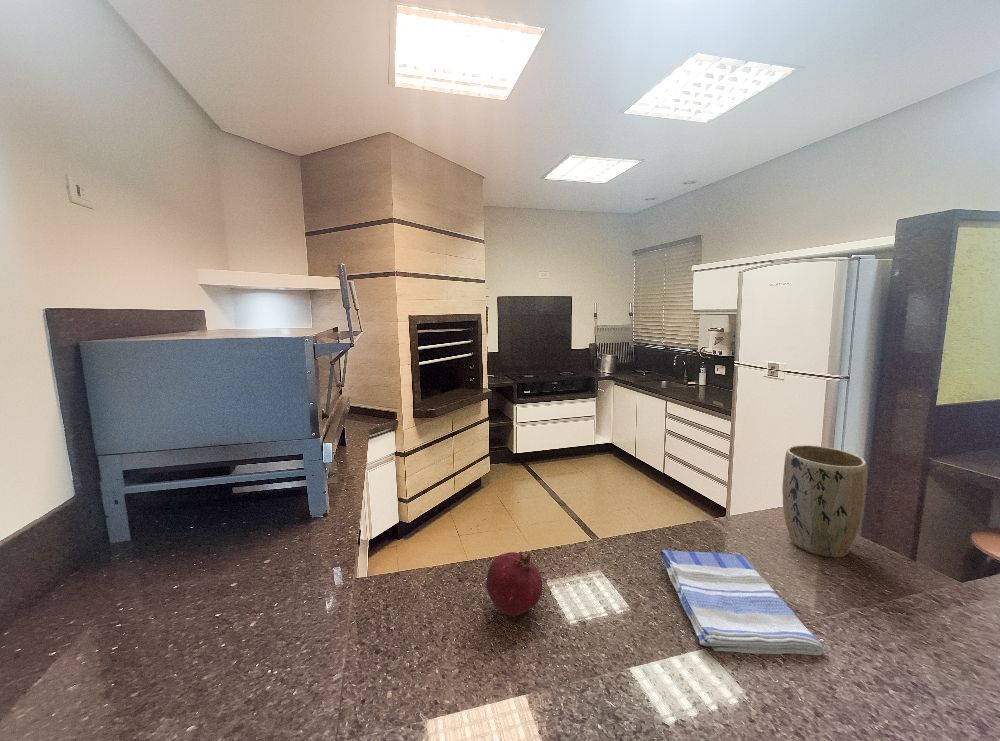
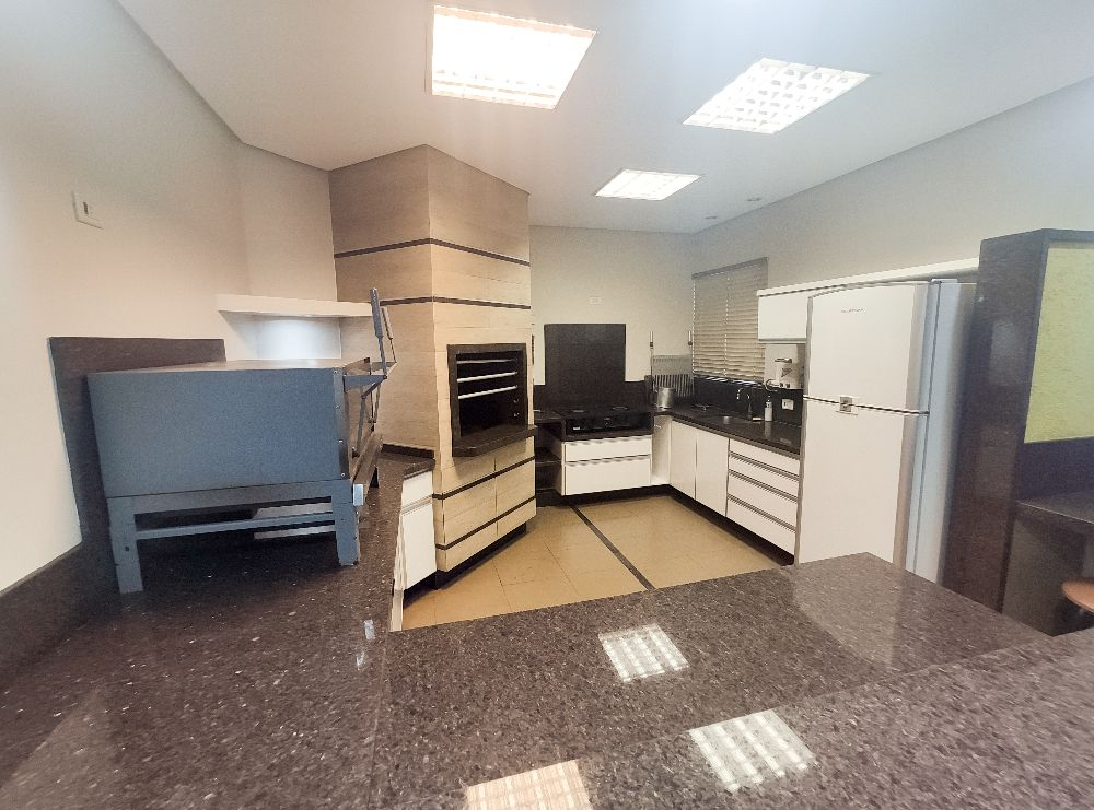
- fruit [485,550,543,617]
- plant pot [781,444,868,559]
- dish towel [659,549,825,656]
